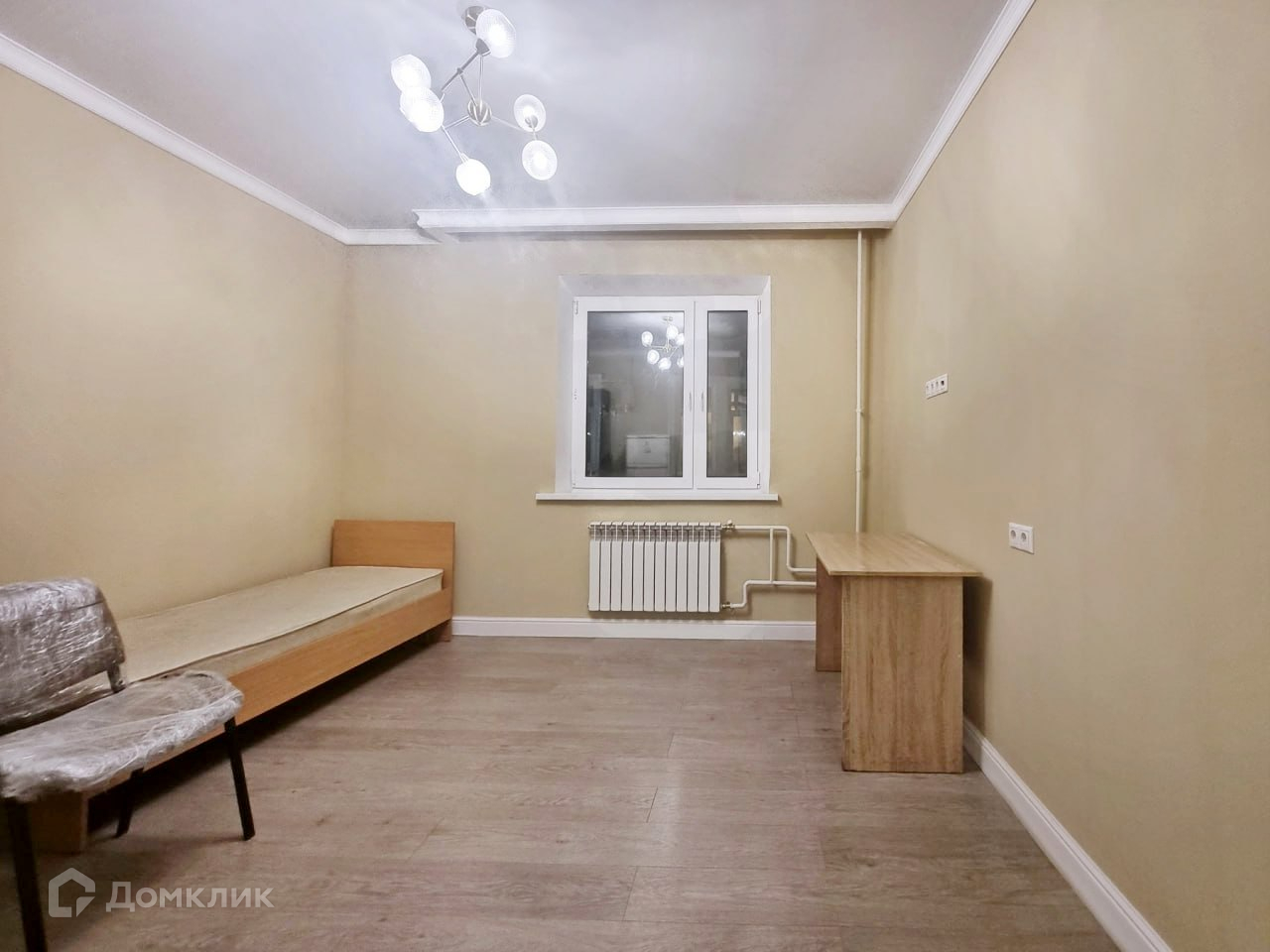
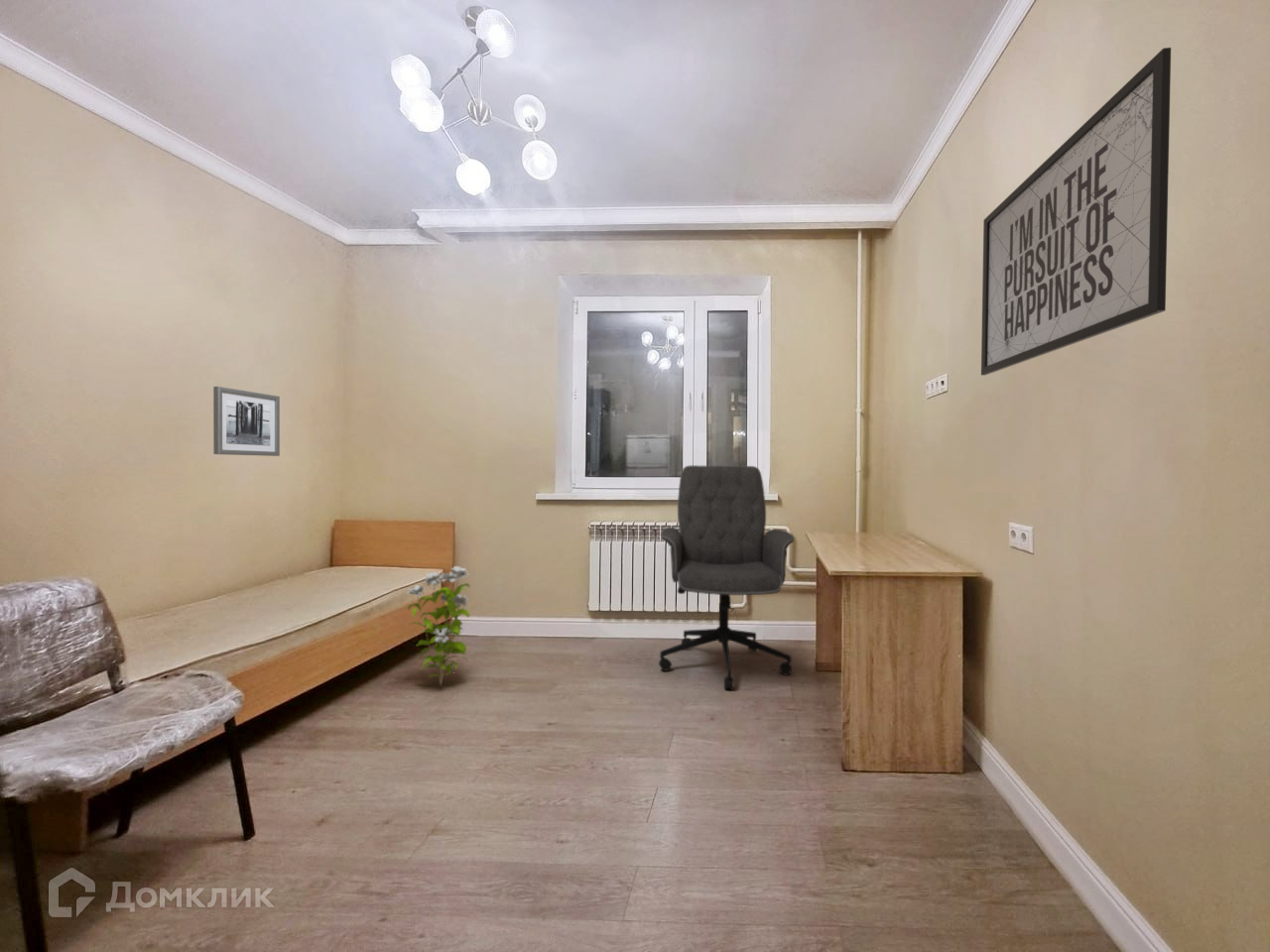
+ wall art [212,386,281,457]
+ decorative plant [406,565,471,687]
+ mirror [980,47,1172,376]
+ office chair [658,464,796,690]
